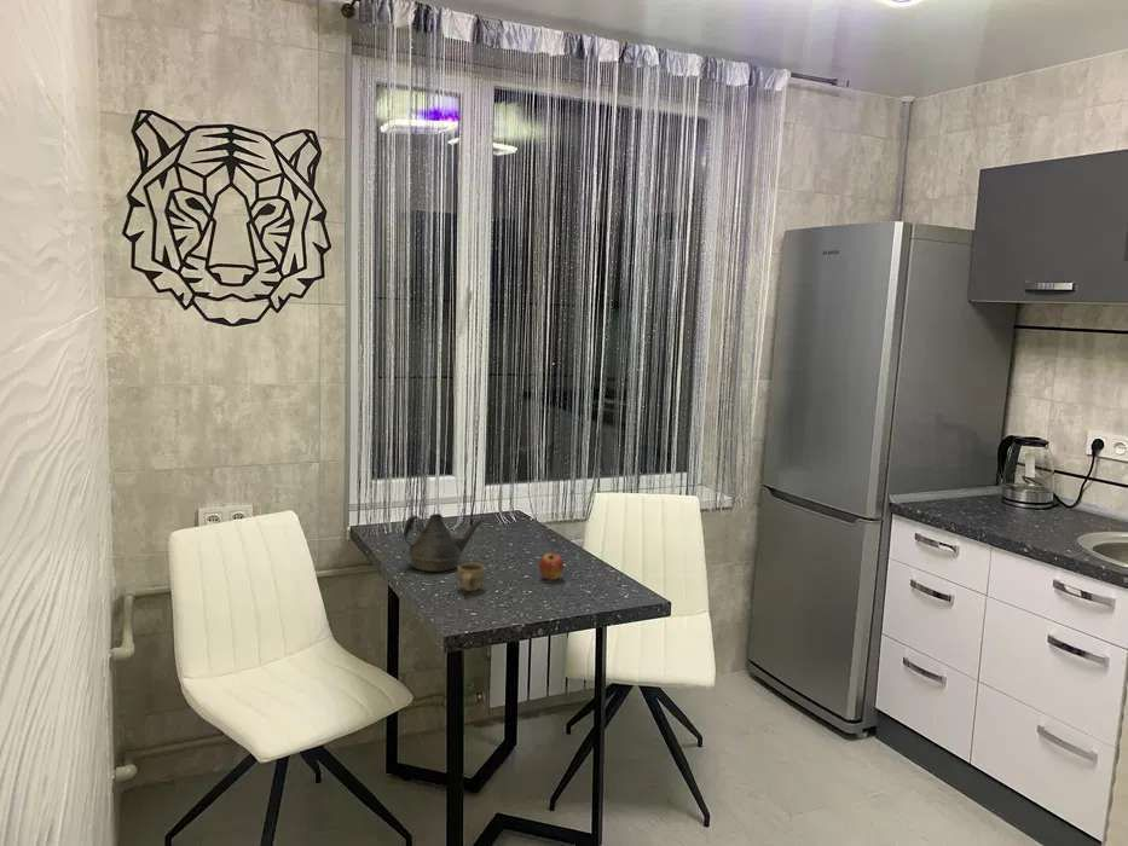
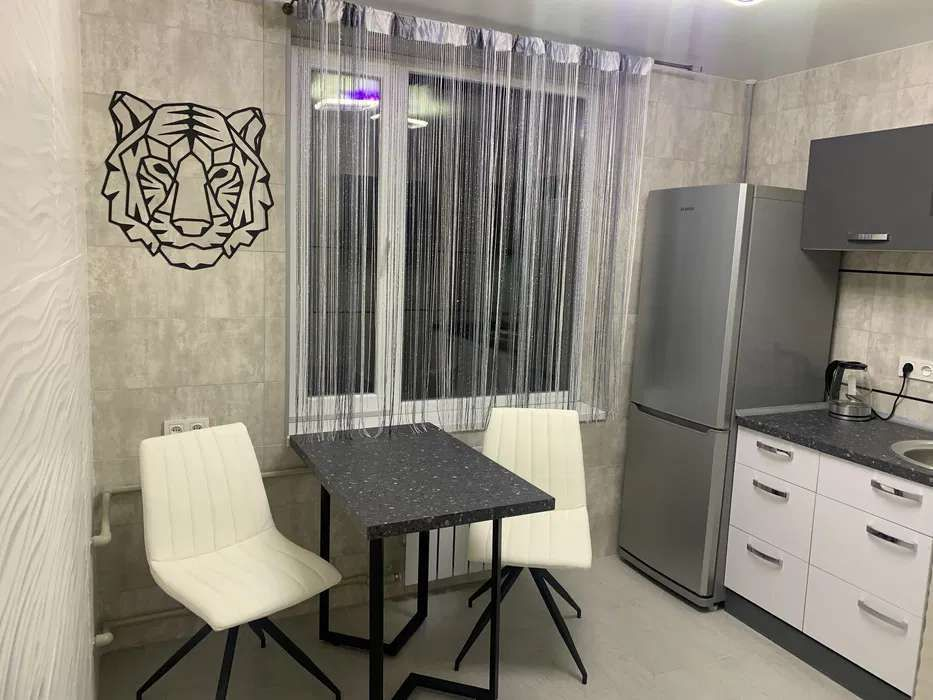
- fruit [538,551,565,581]
- cup [456,562,486,592]
- teapot [403,512,490,573]
